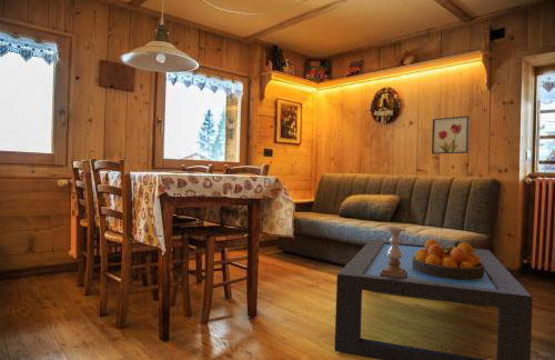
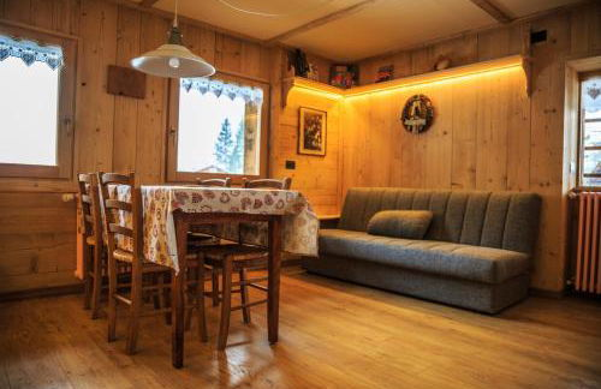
- candle holder [380,226,407,279]
- wall art [431,114,470,156]
- coffee table [334,239,534,360]
- fruit bowl [412,238,484,279]
